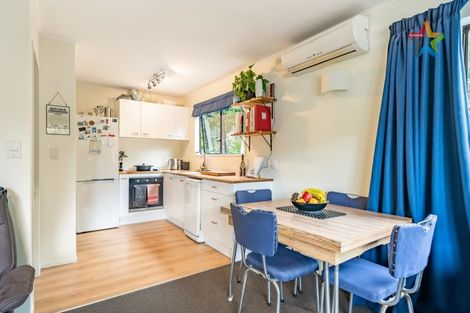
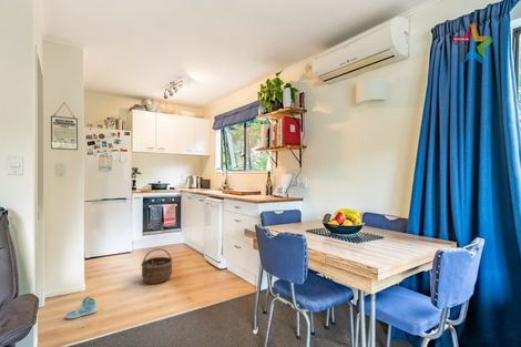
+ wicker basket [140,247,174,285]
+ sneaker [64,295,98,319]
